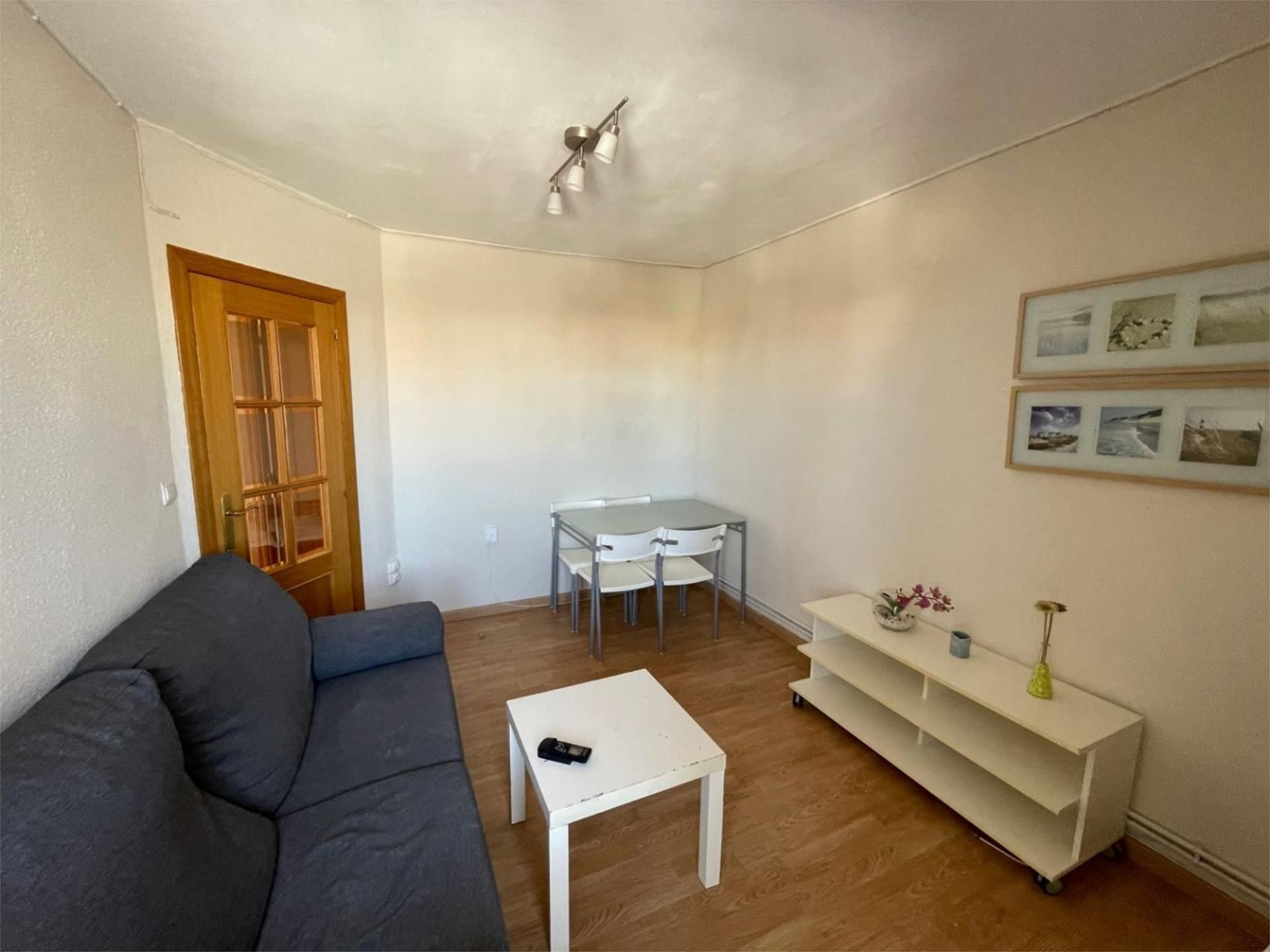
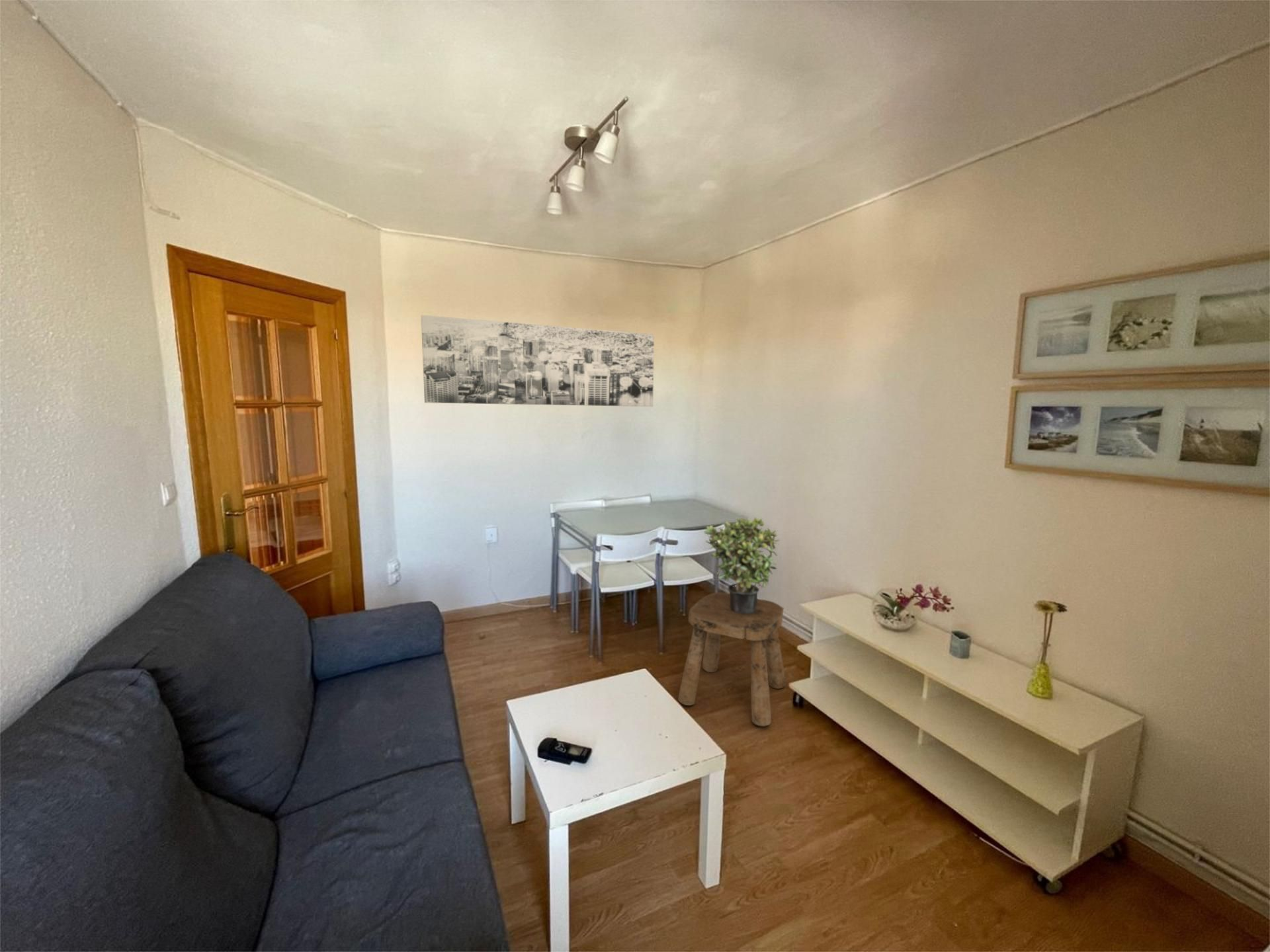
+ potted plant [704,517,780,614]
+ wall art [421,315,655,407]
+ stool [677,592,786,727]
